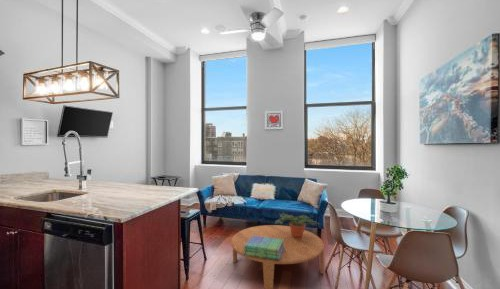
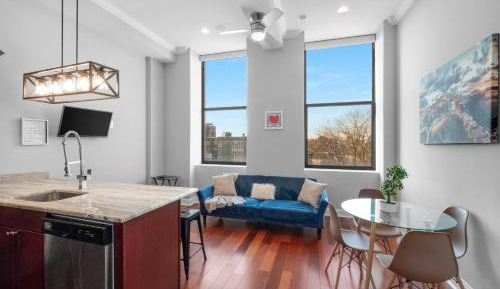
- potted plant [274,211,321,238]
- coffee table [230,224,325,289]
- stack of books [243,236,285,260]
